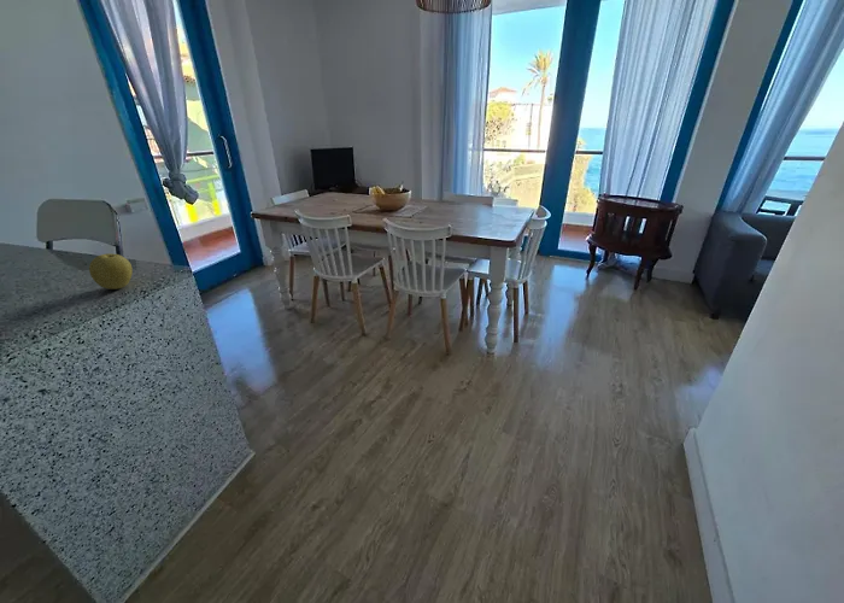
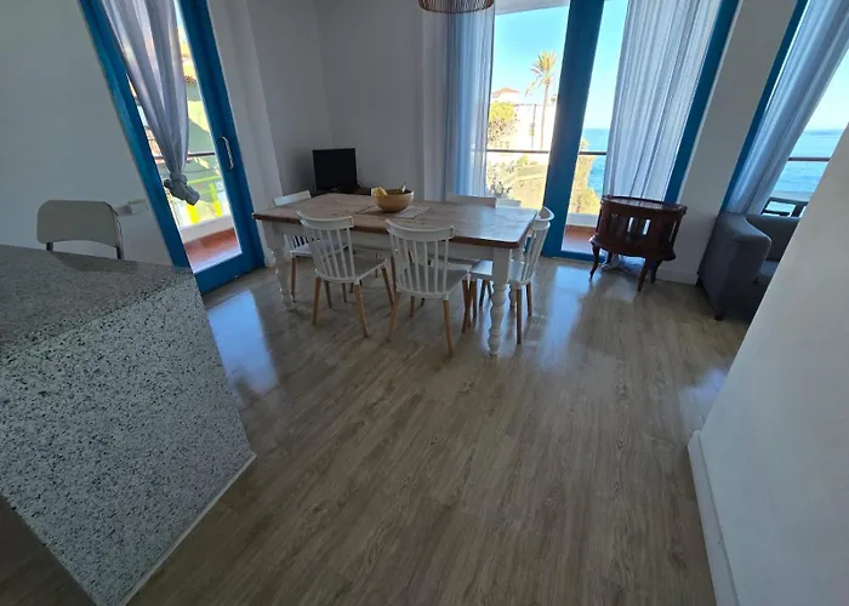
- fruit [88,252,134,291]
